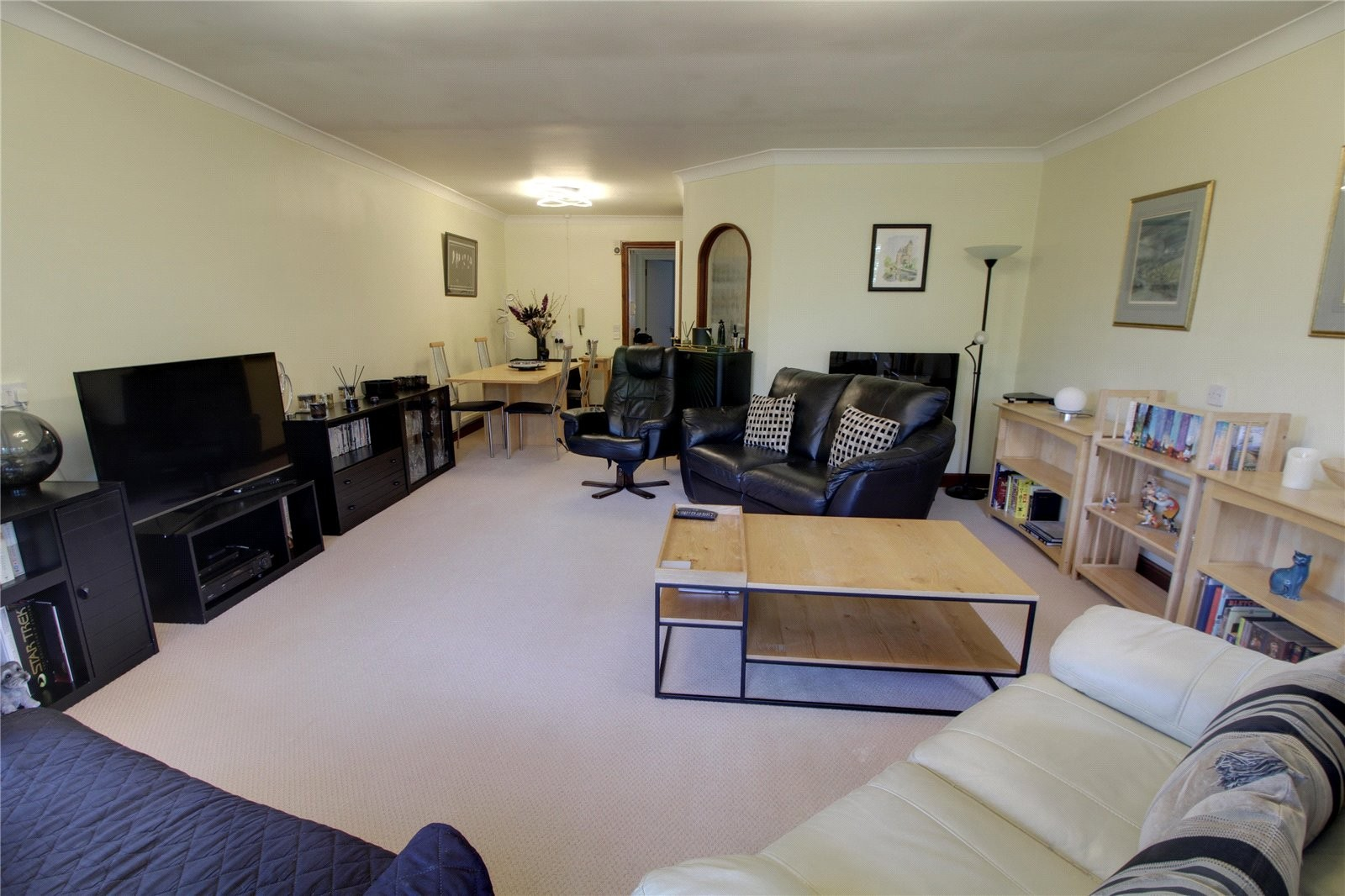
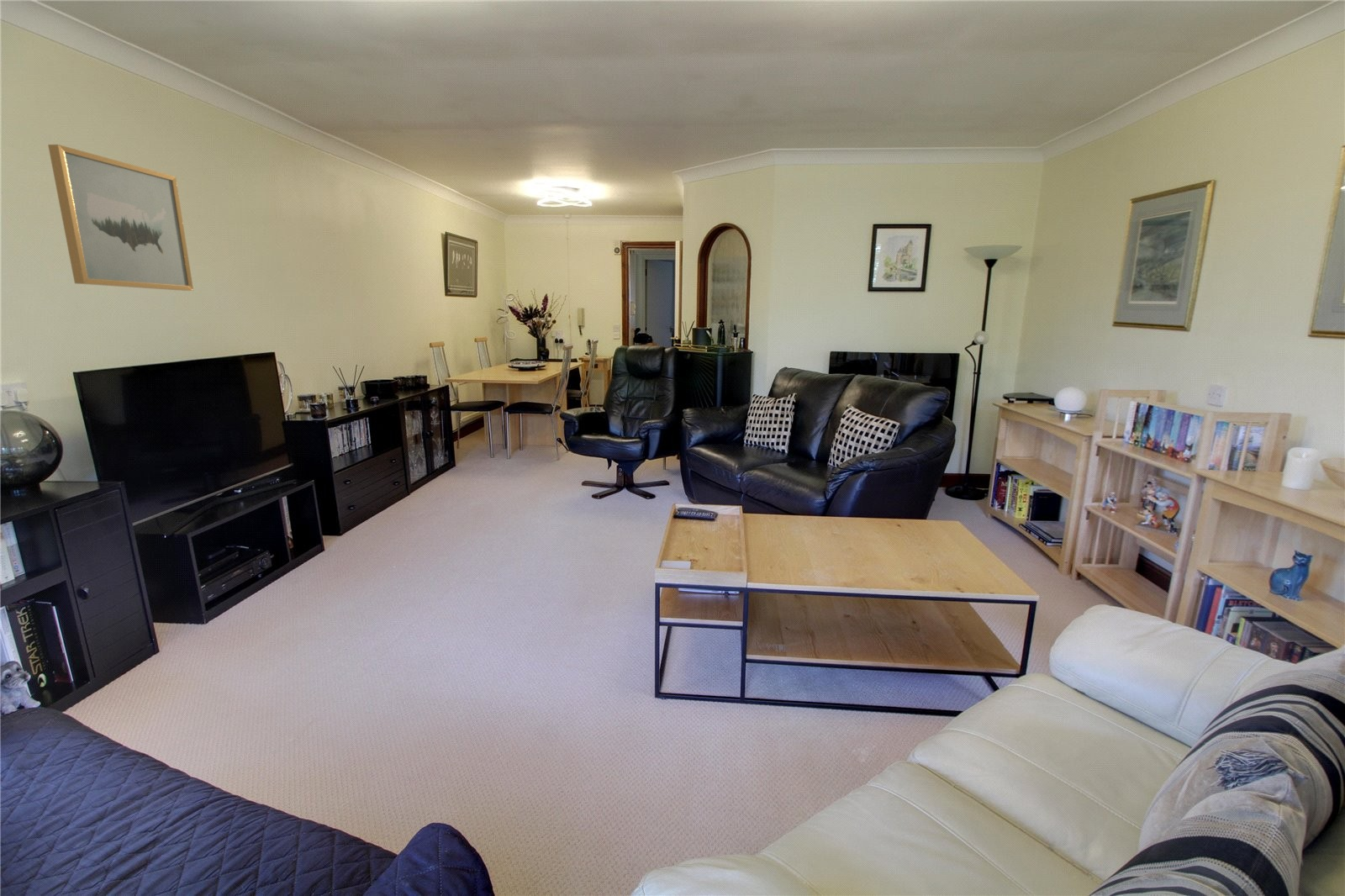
+ wall art [47,144,194,292]
